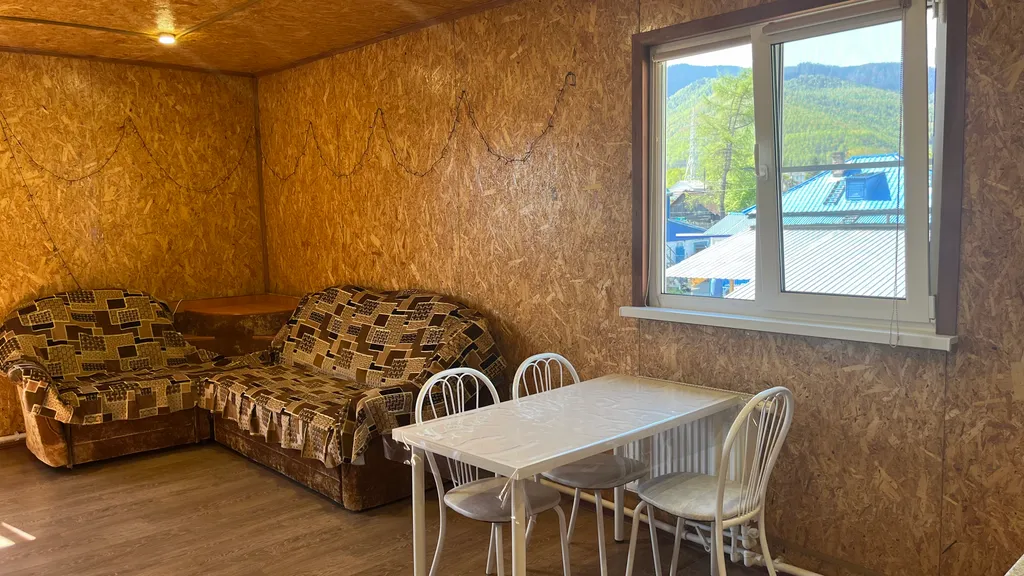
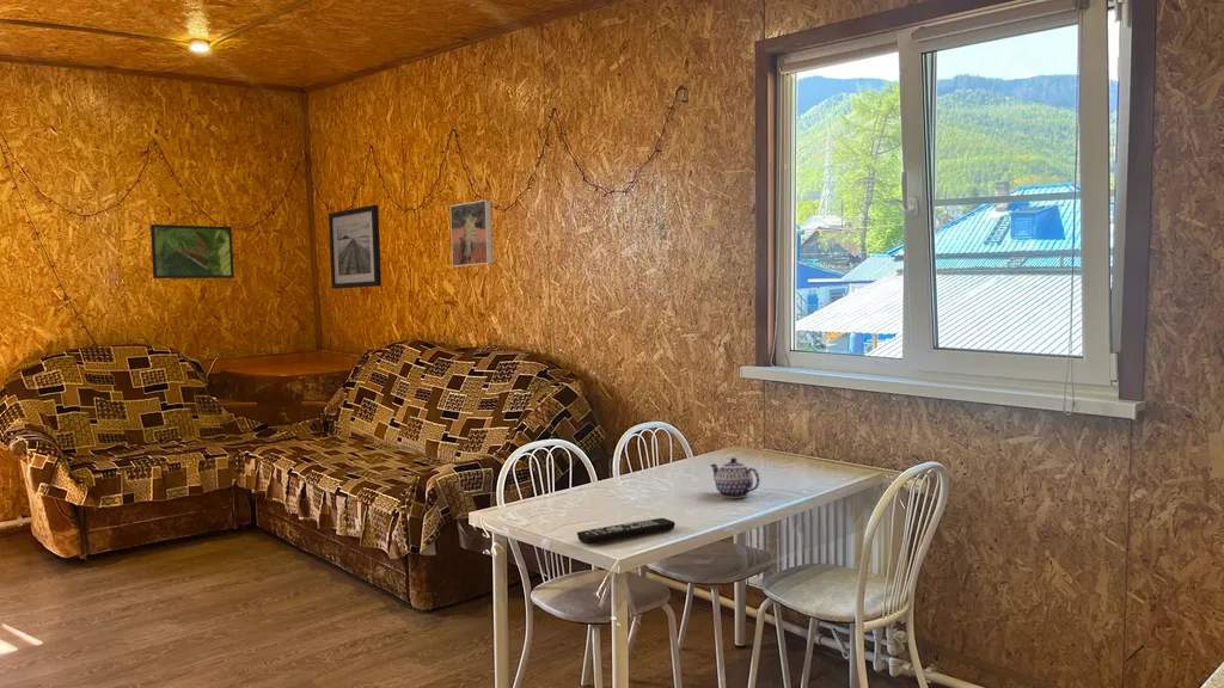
+ wall art [328,204,382,290]
+ teapot [709,456,761,499]
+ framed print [449,198,494,268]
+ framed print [149,223,235,280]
+ remote control [576,517,677,546]
